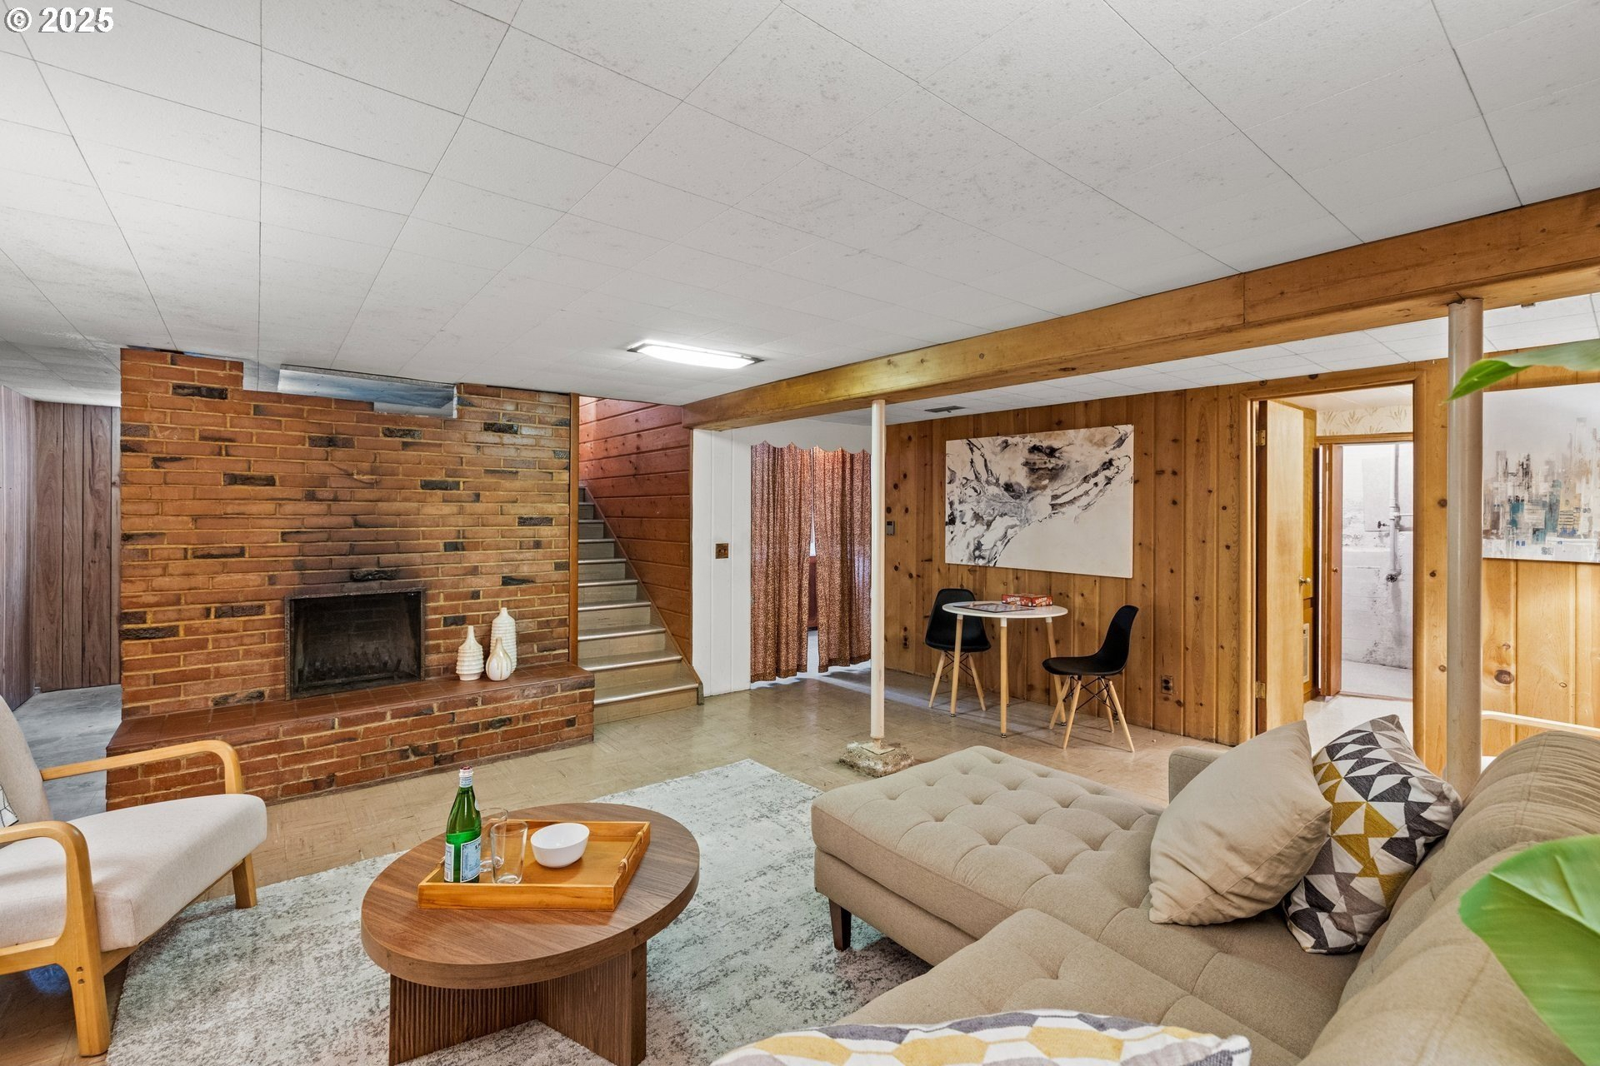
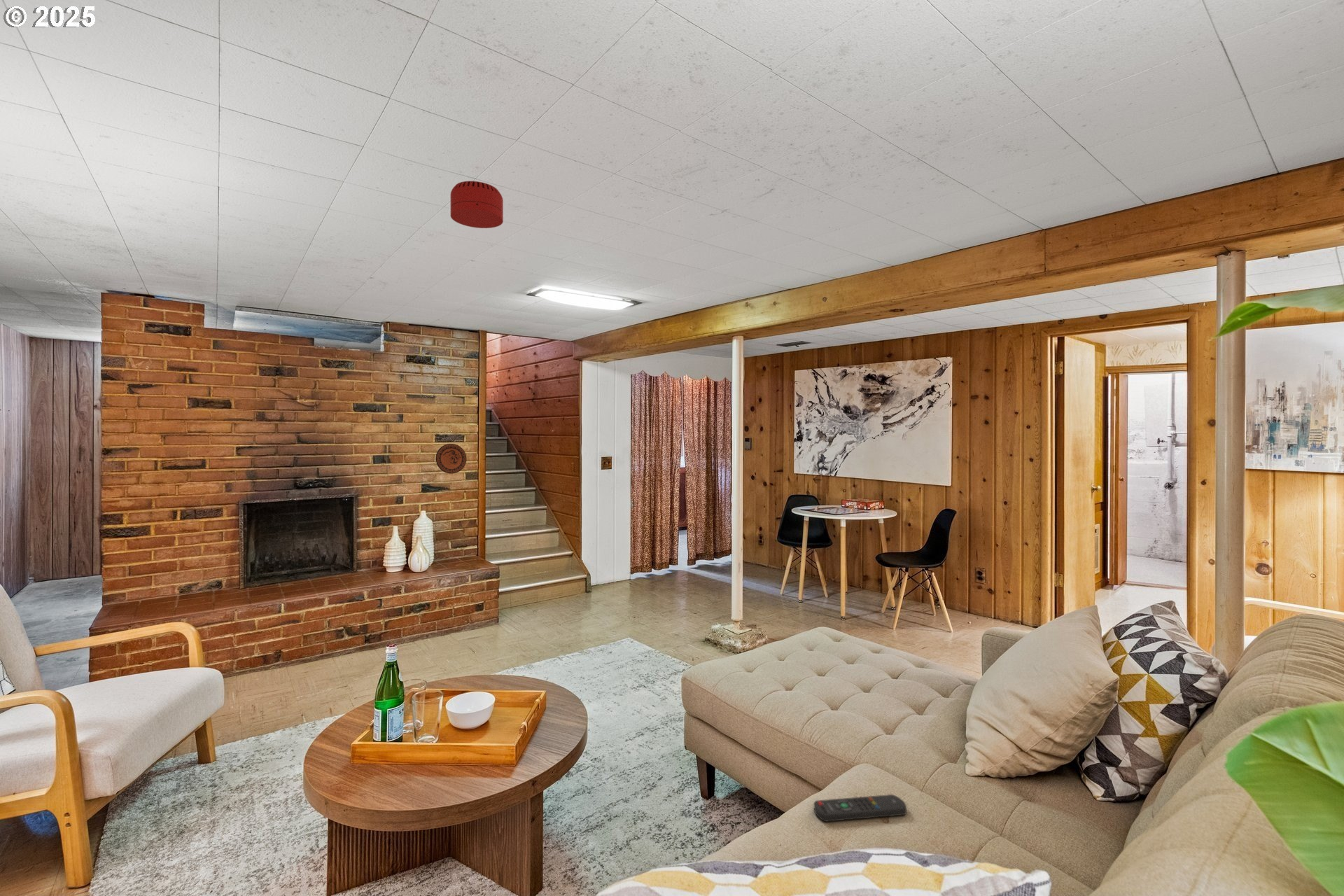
+ decorative plate [435,443,467,475]
+ remote control [813,794,907,823]
+ smoke detector [450,181,504,229]
